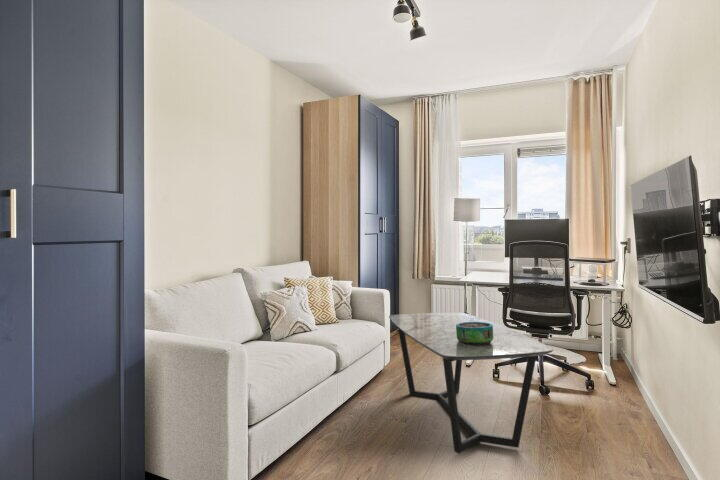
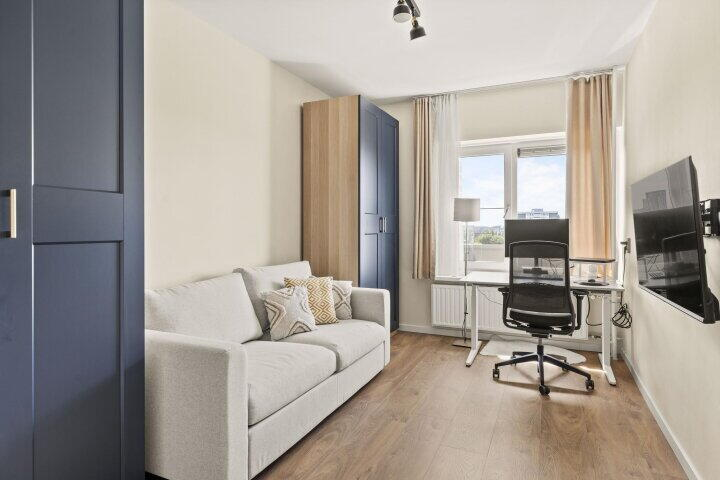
- coffee table [388,312,554,454]
- decorative bowl [456,322,493,345]
